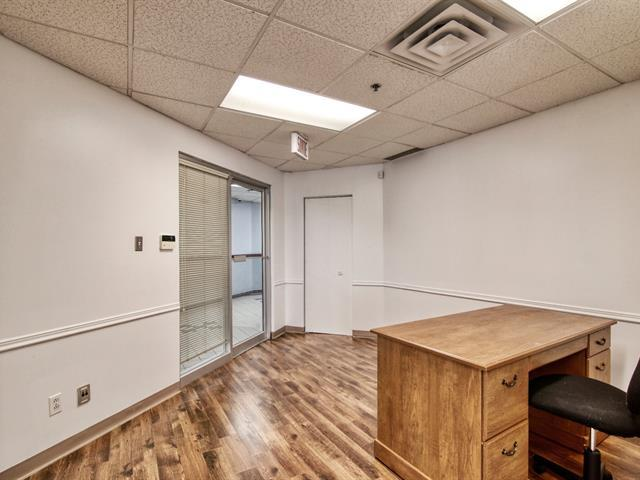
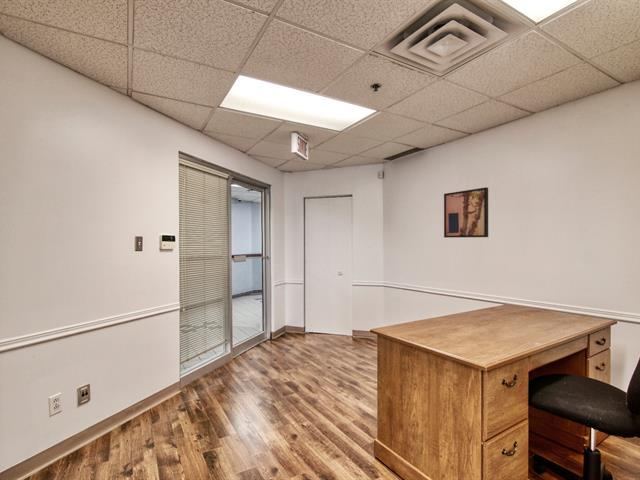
+ wall art [443,186,489,239]
